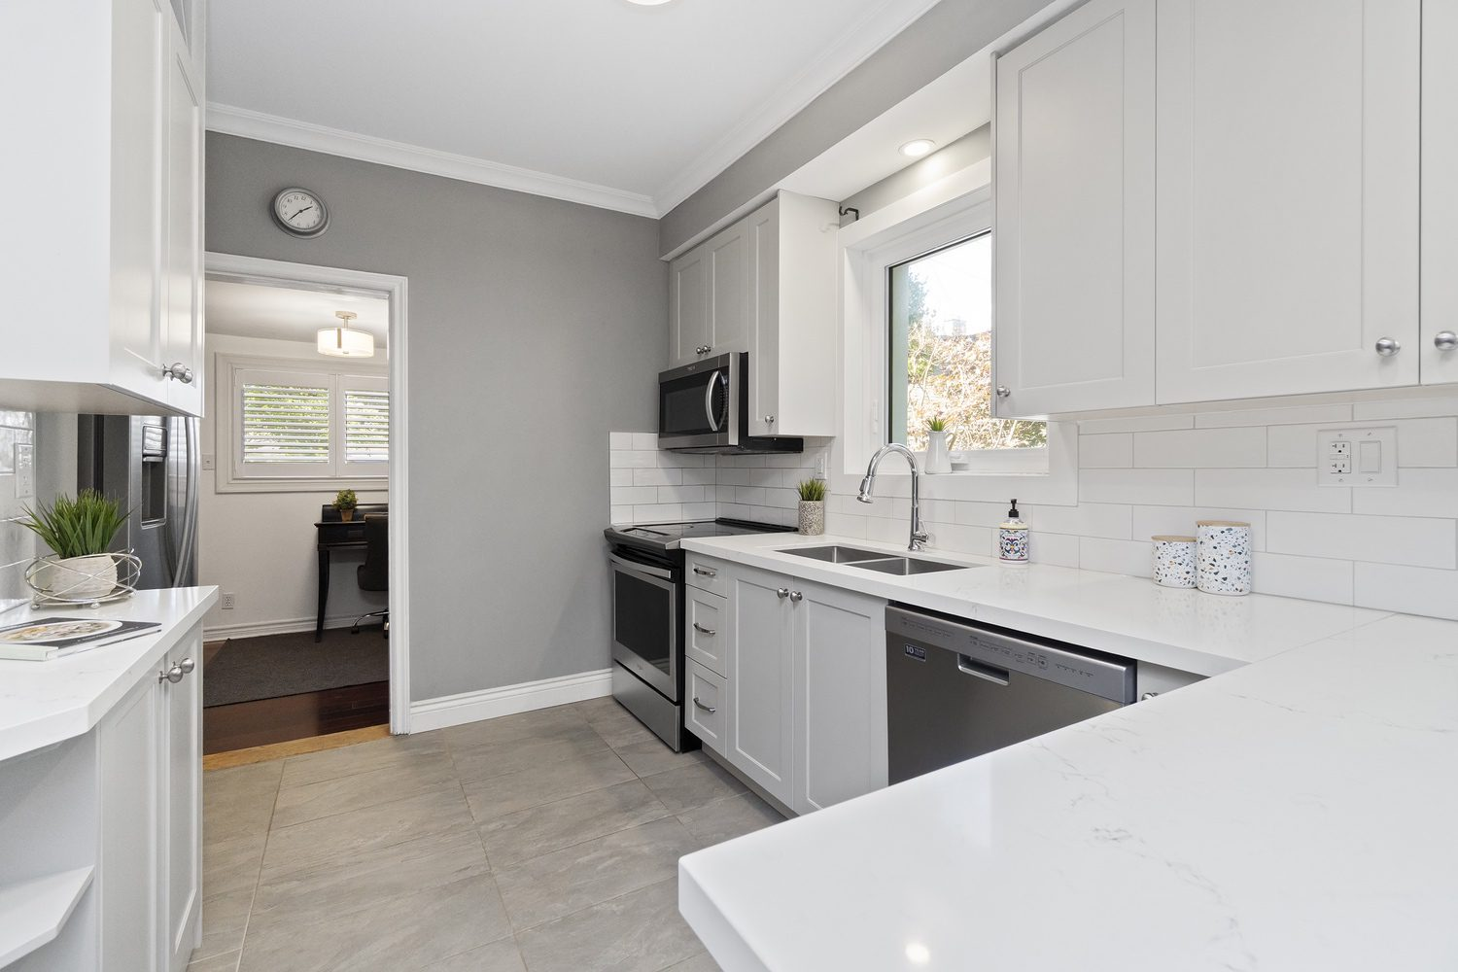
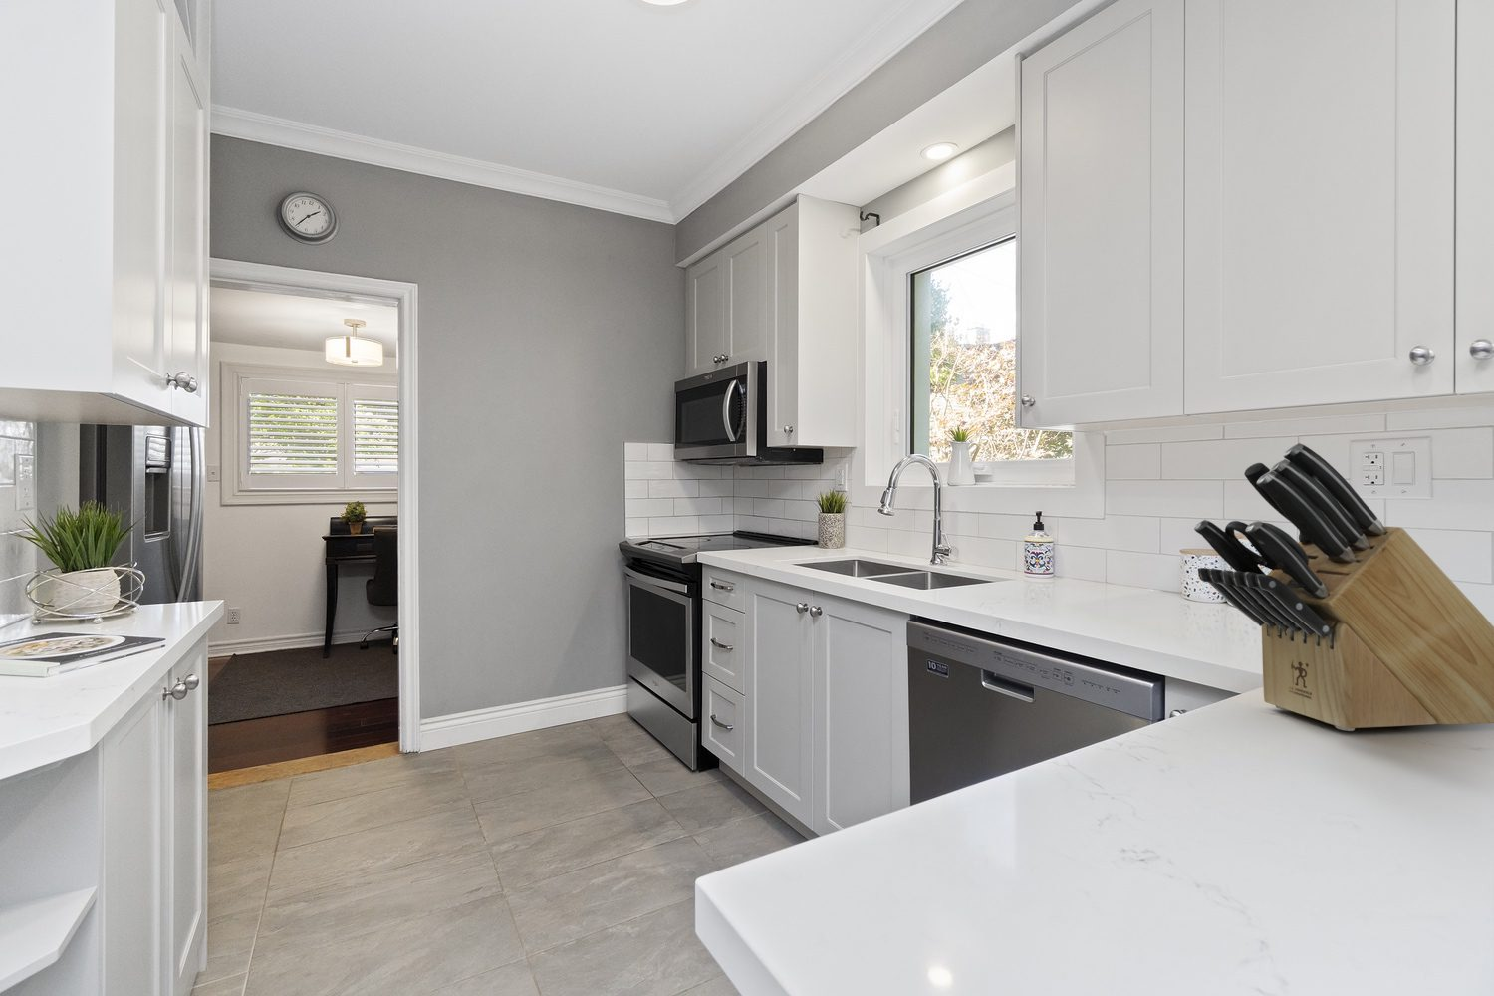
+ knife block [1193,442,1494,733]
